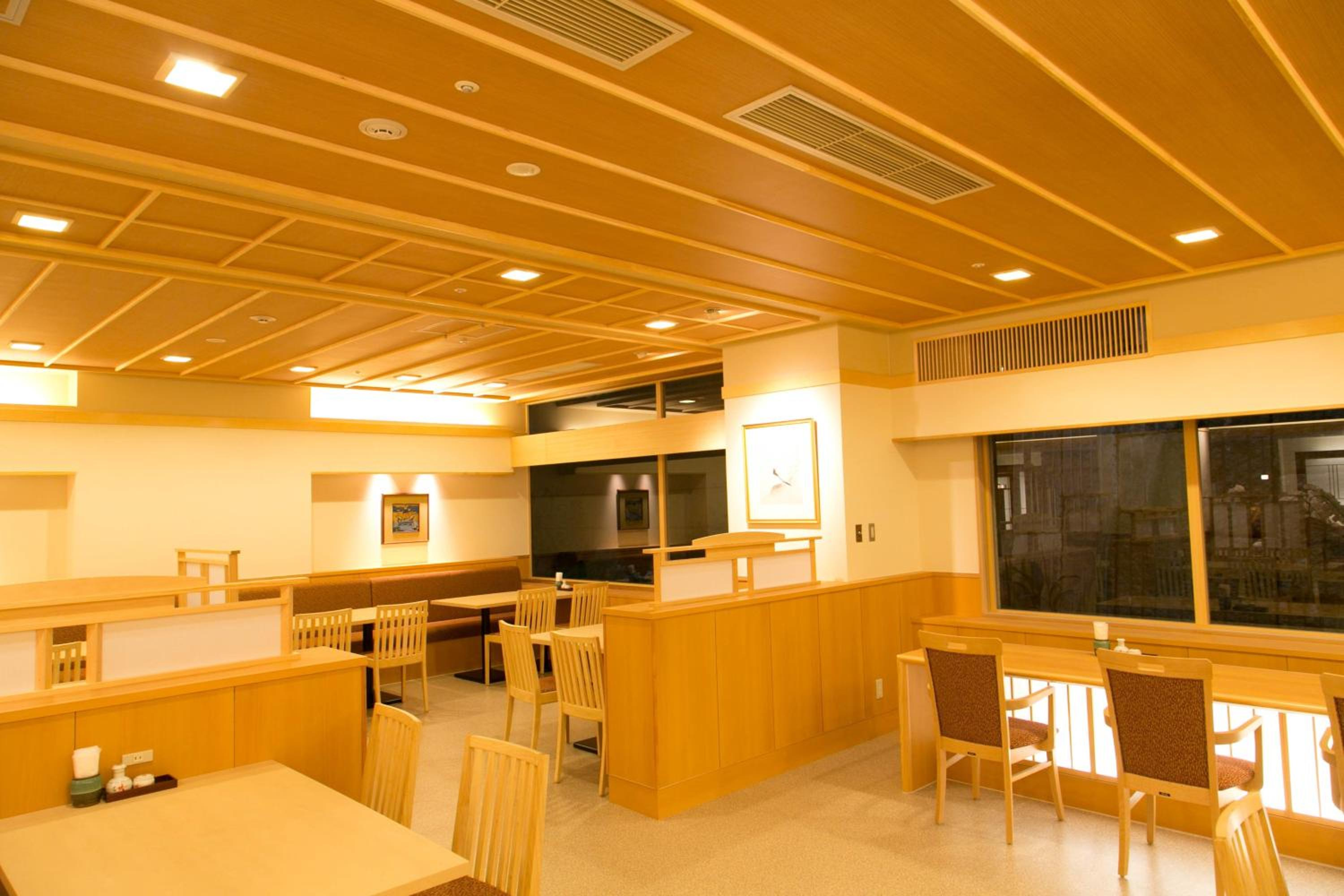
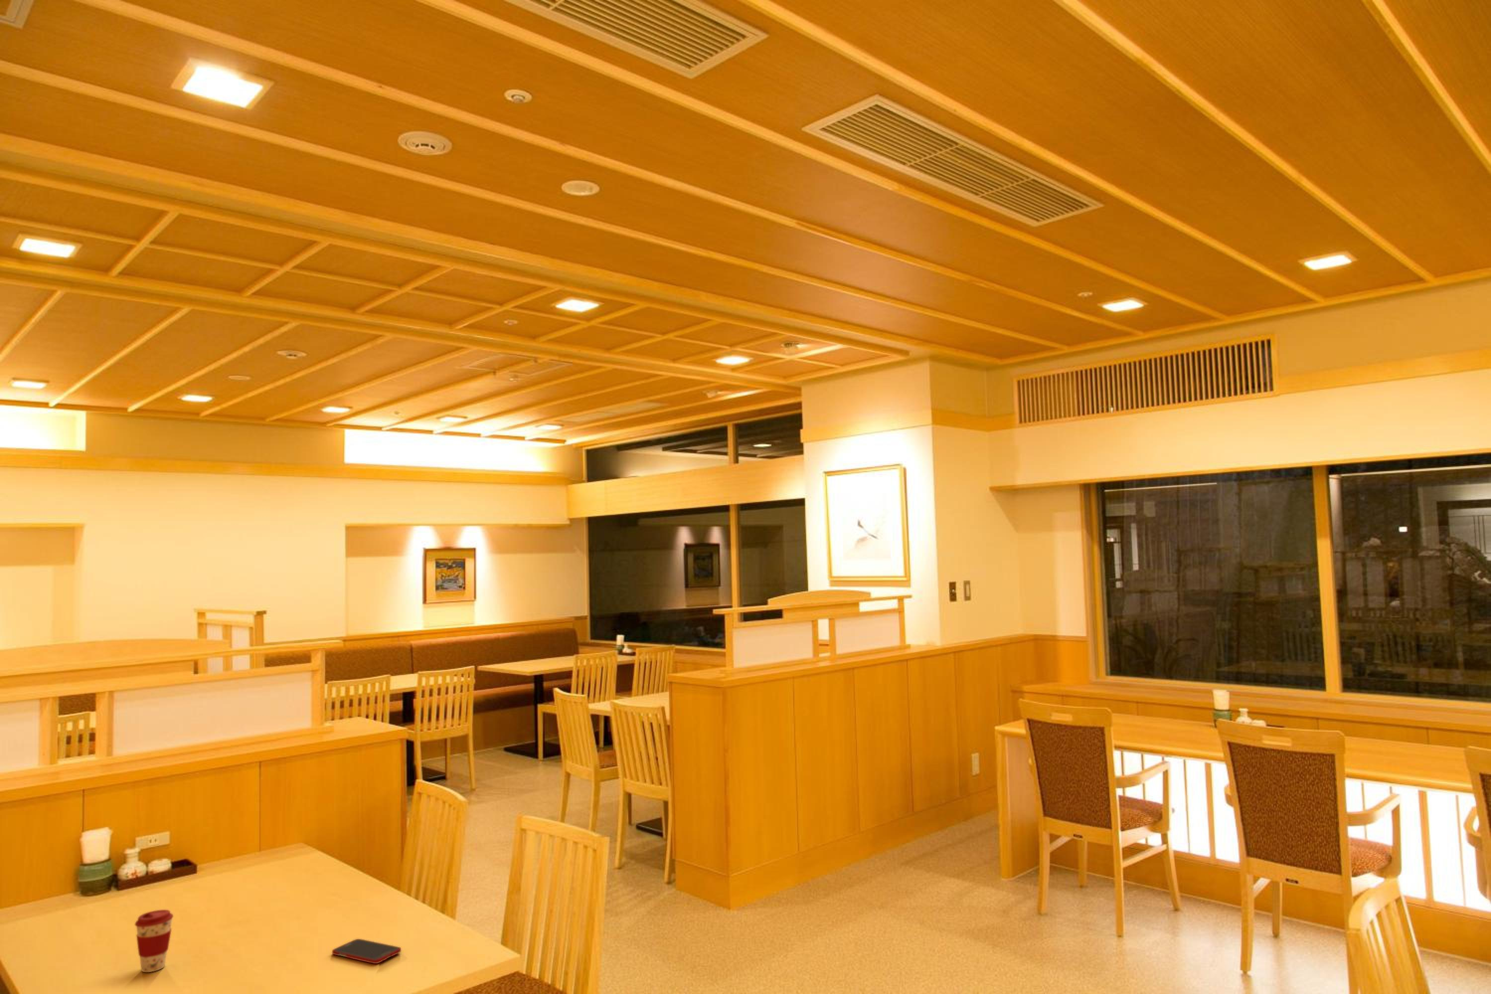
+ coffee cup [134,909,174,973]
+ cell phone [332,939,402,964]
